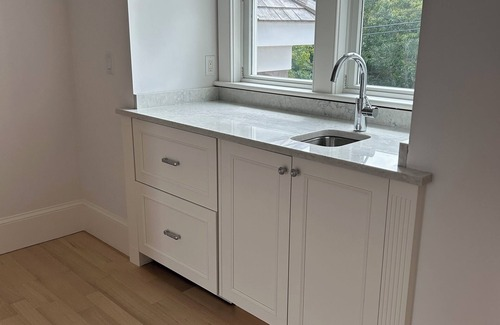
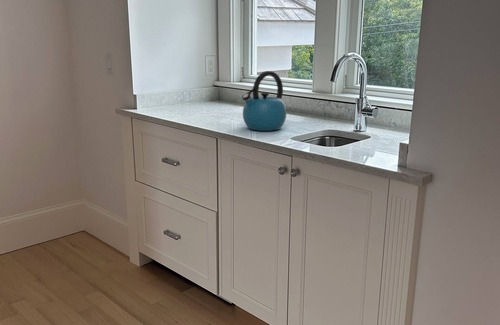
+ kettle [241,70,287,132]
